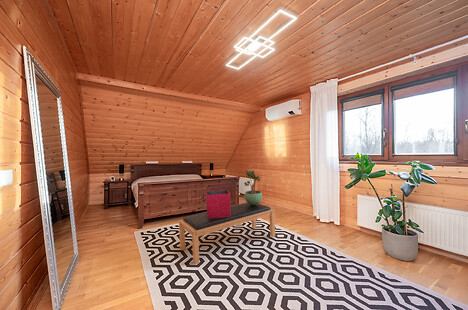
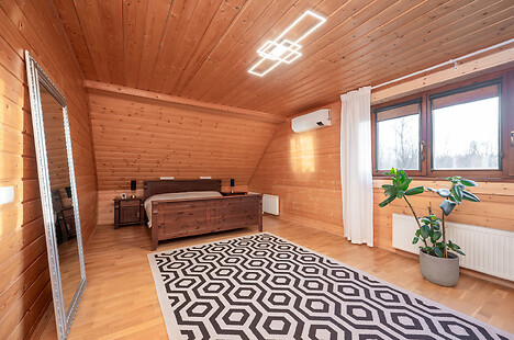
- bench [178,202,276,265]
- storage bin [205,188,231,219]
- potted plant [243,170,263,205]
